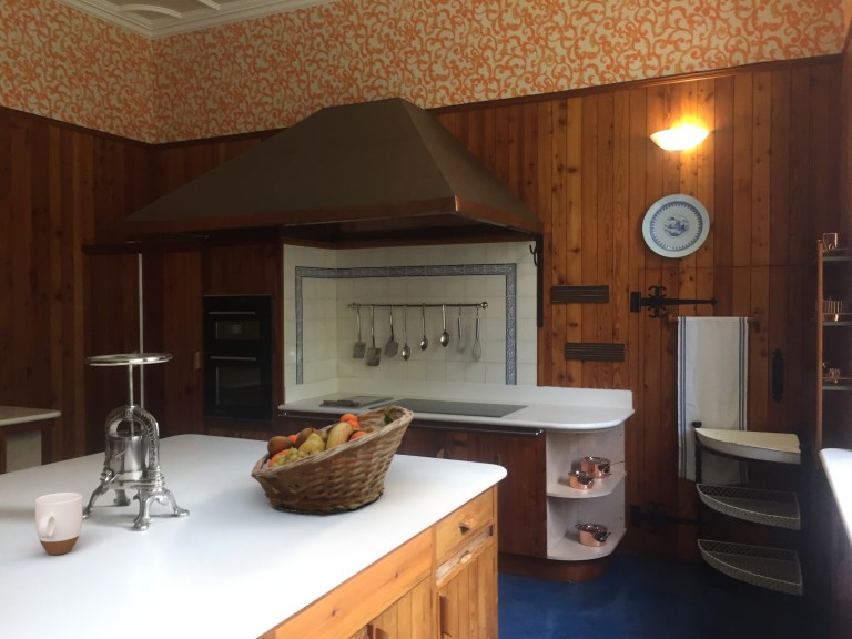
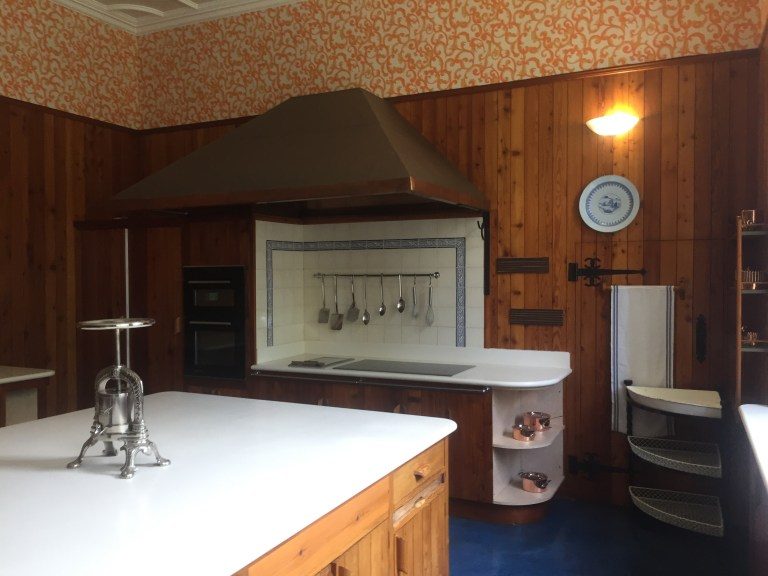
- fruit basket [250,404,416,516]
- mug [34,491,83,556]
